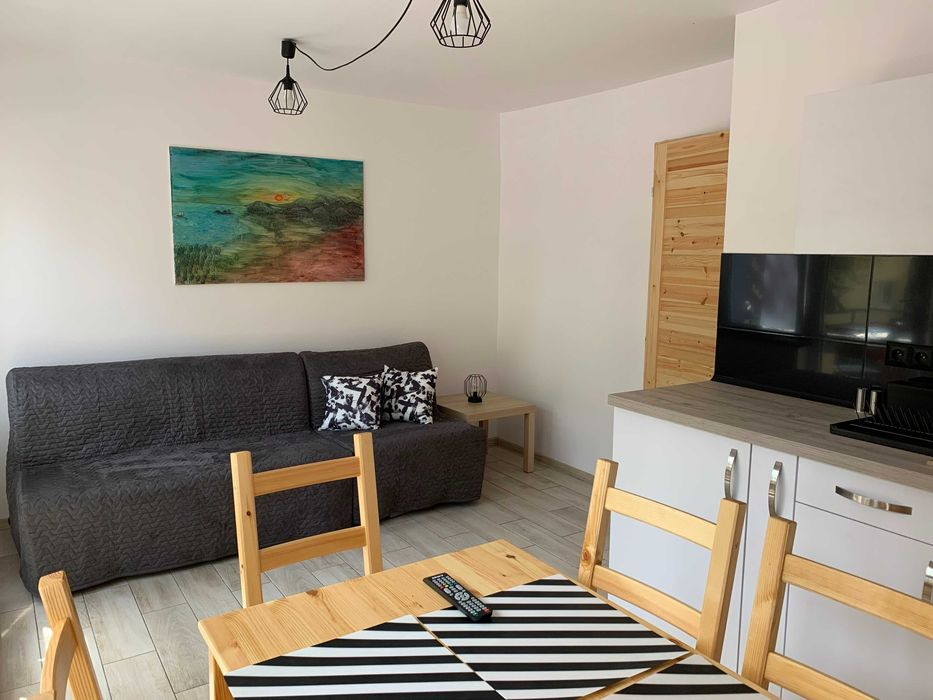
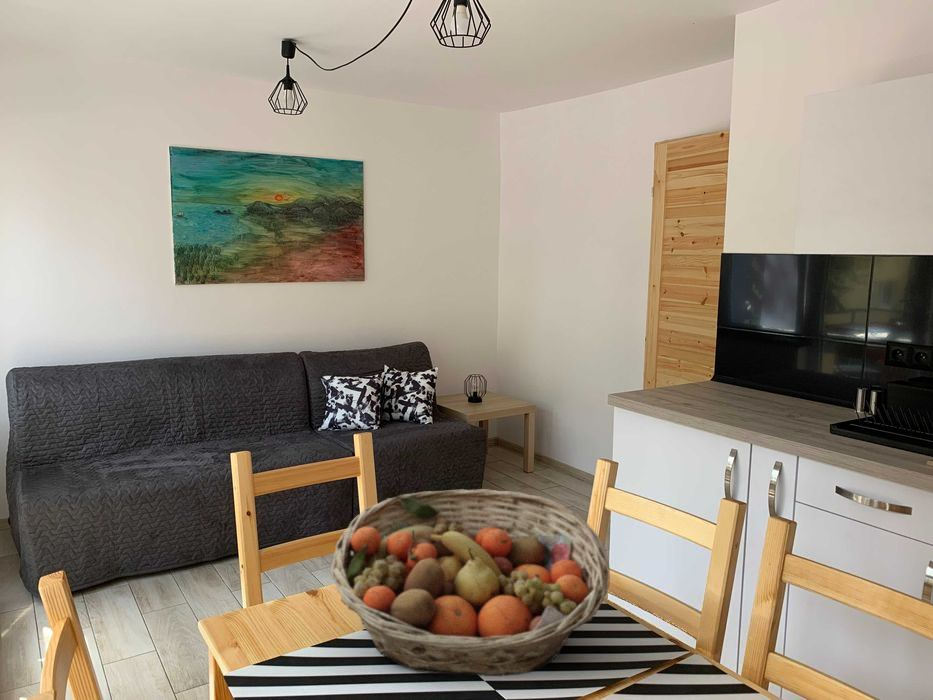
+ fruit basket [329,488,611,677]
